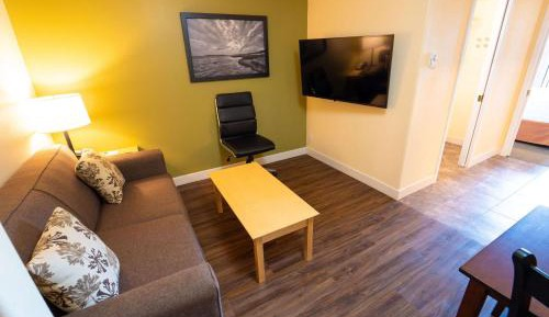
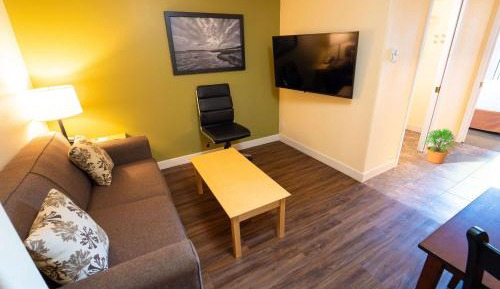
+ potted plant [424,128,458,164]
